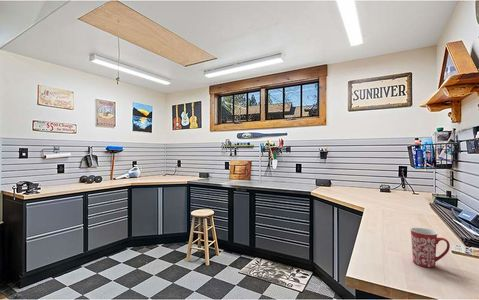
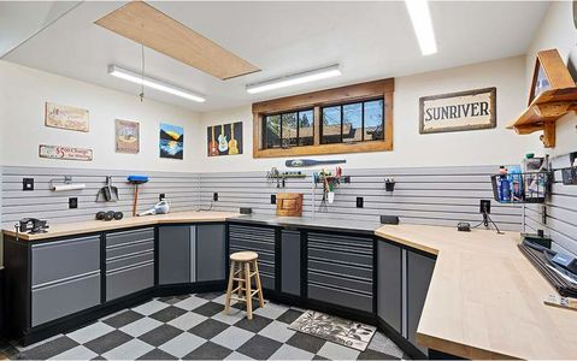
- mug [409,227,451,268]
